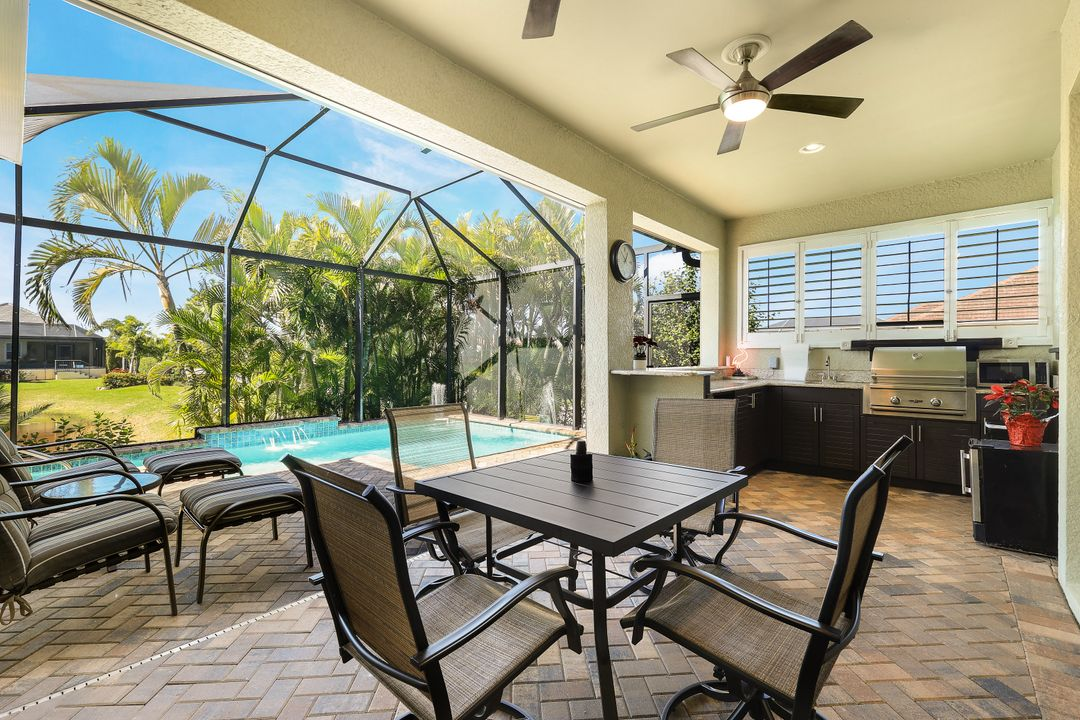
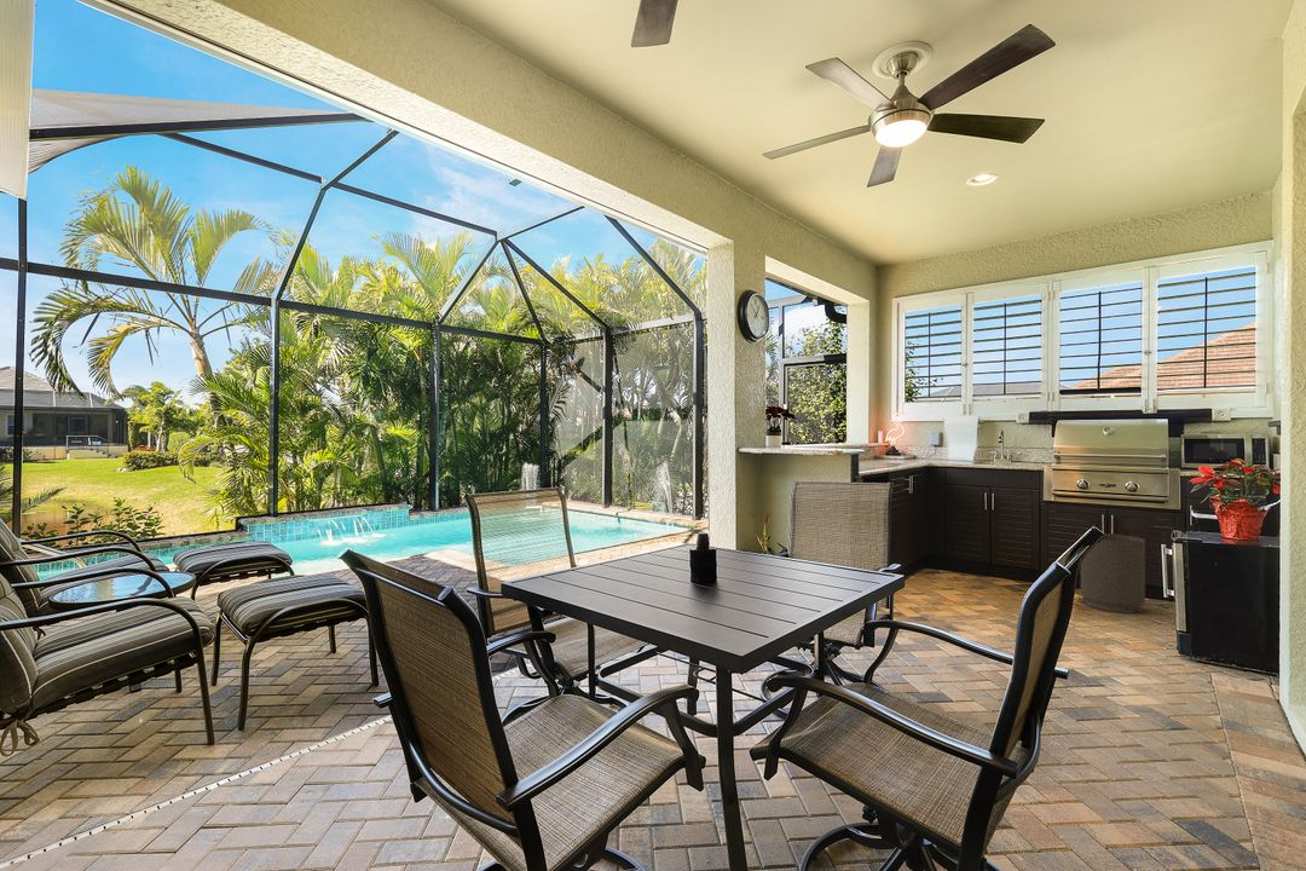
+ trash can [1080,532,1146,615]
